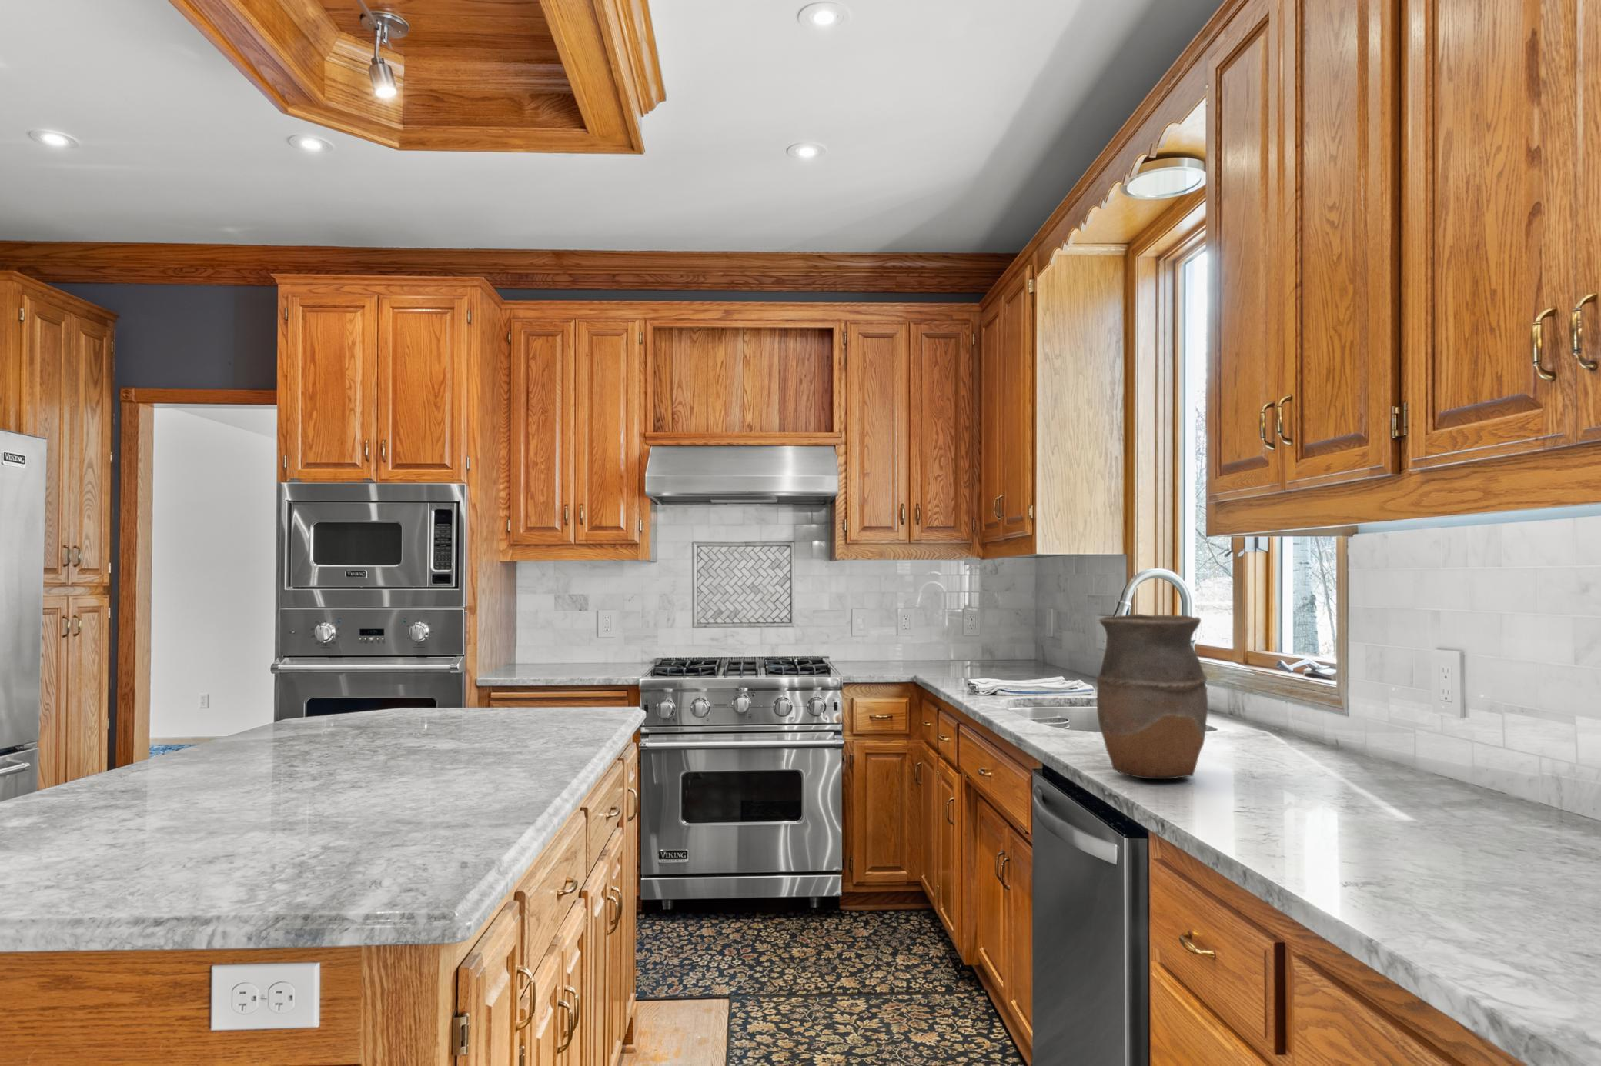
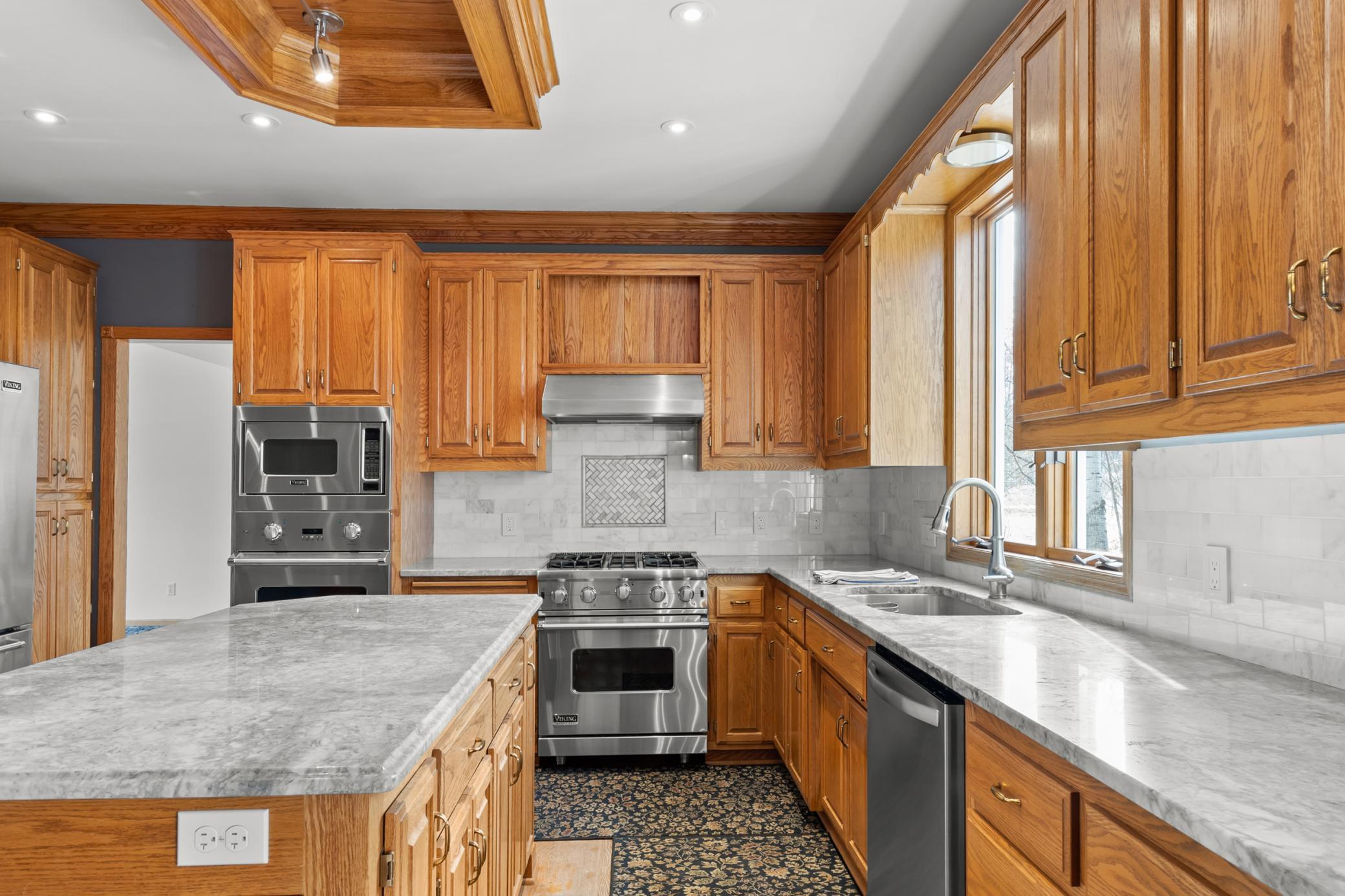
- vase [1096,613,1208,780]
